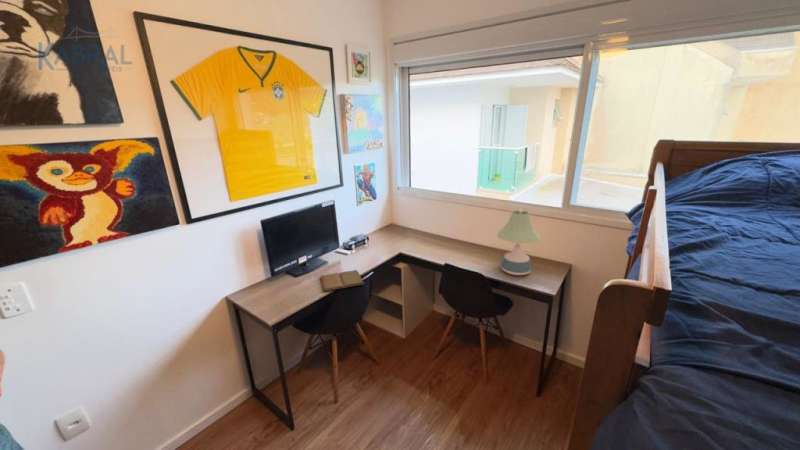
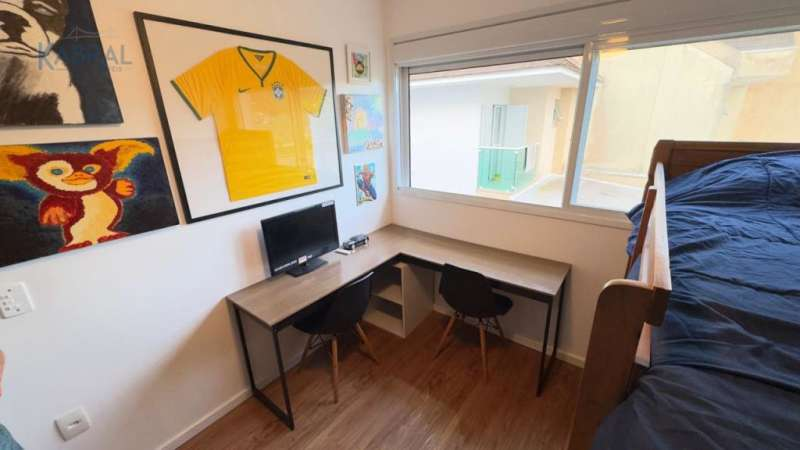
- desk lamp [496,209,541,276]
- book [319,269,365,292]
